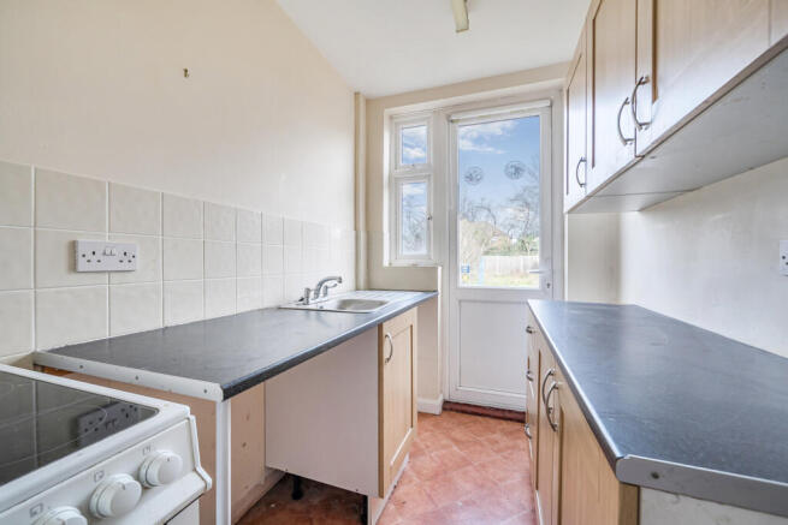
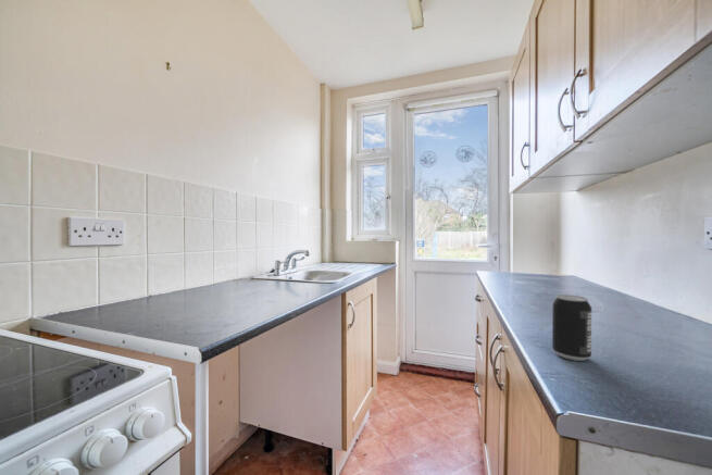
+ beverage can [551,293,592,362]
